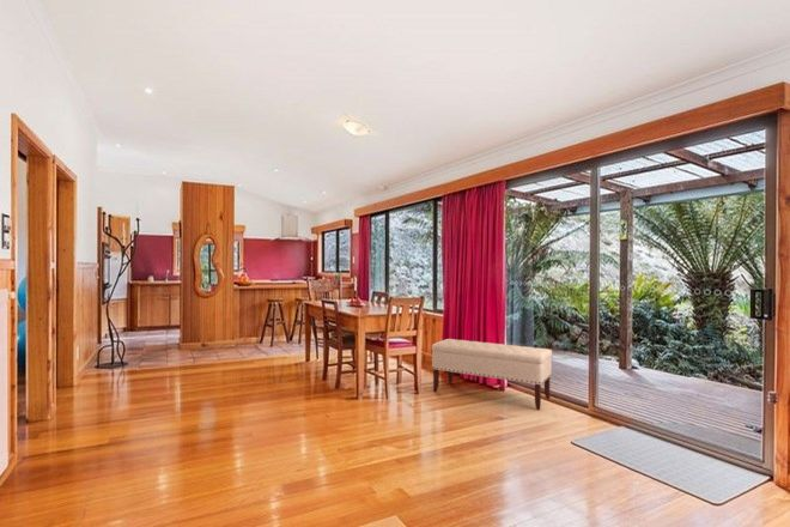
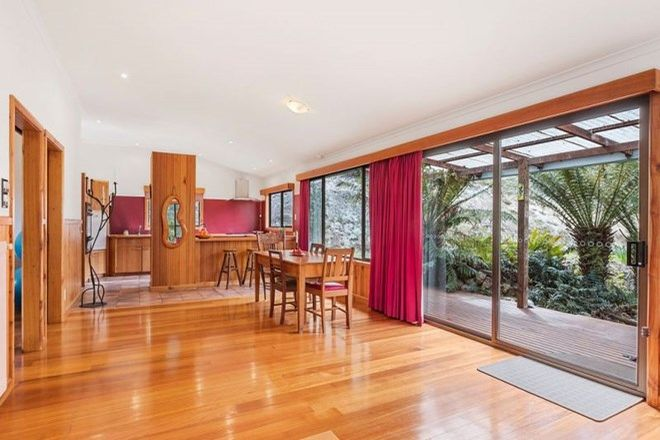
- bench [431,338,553,411]
